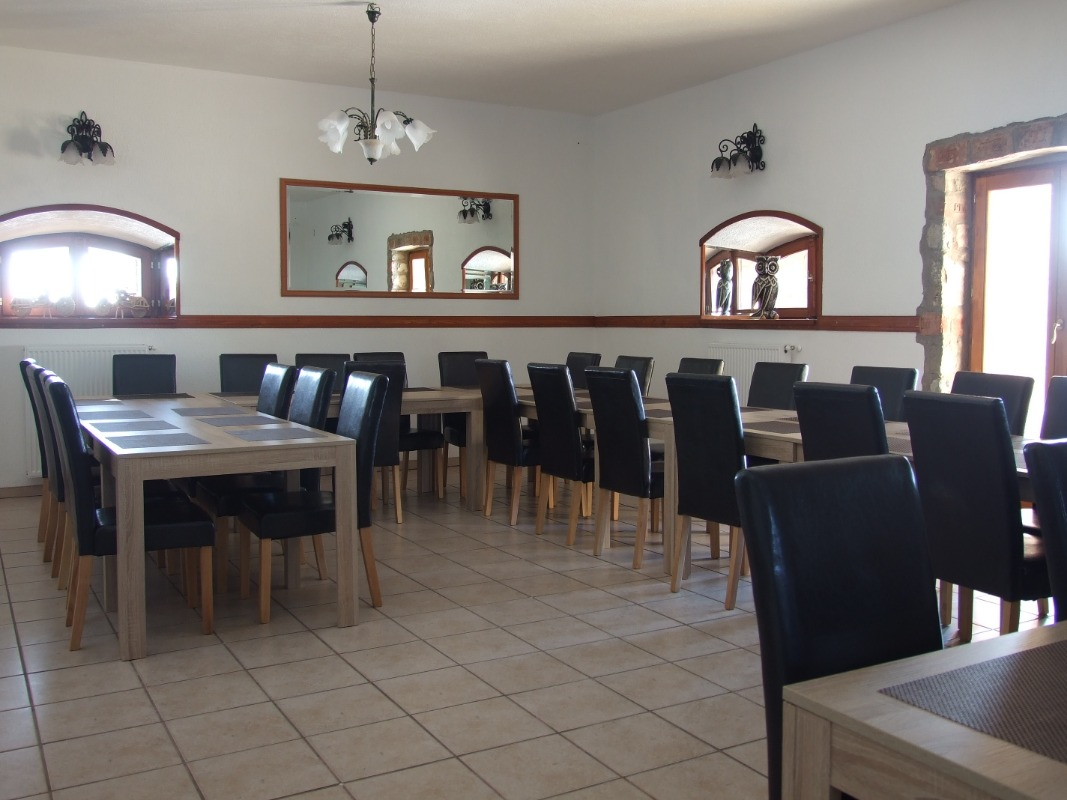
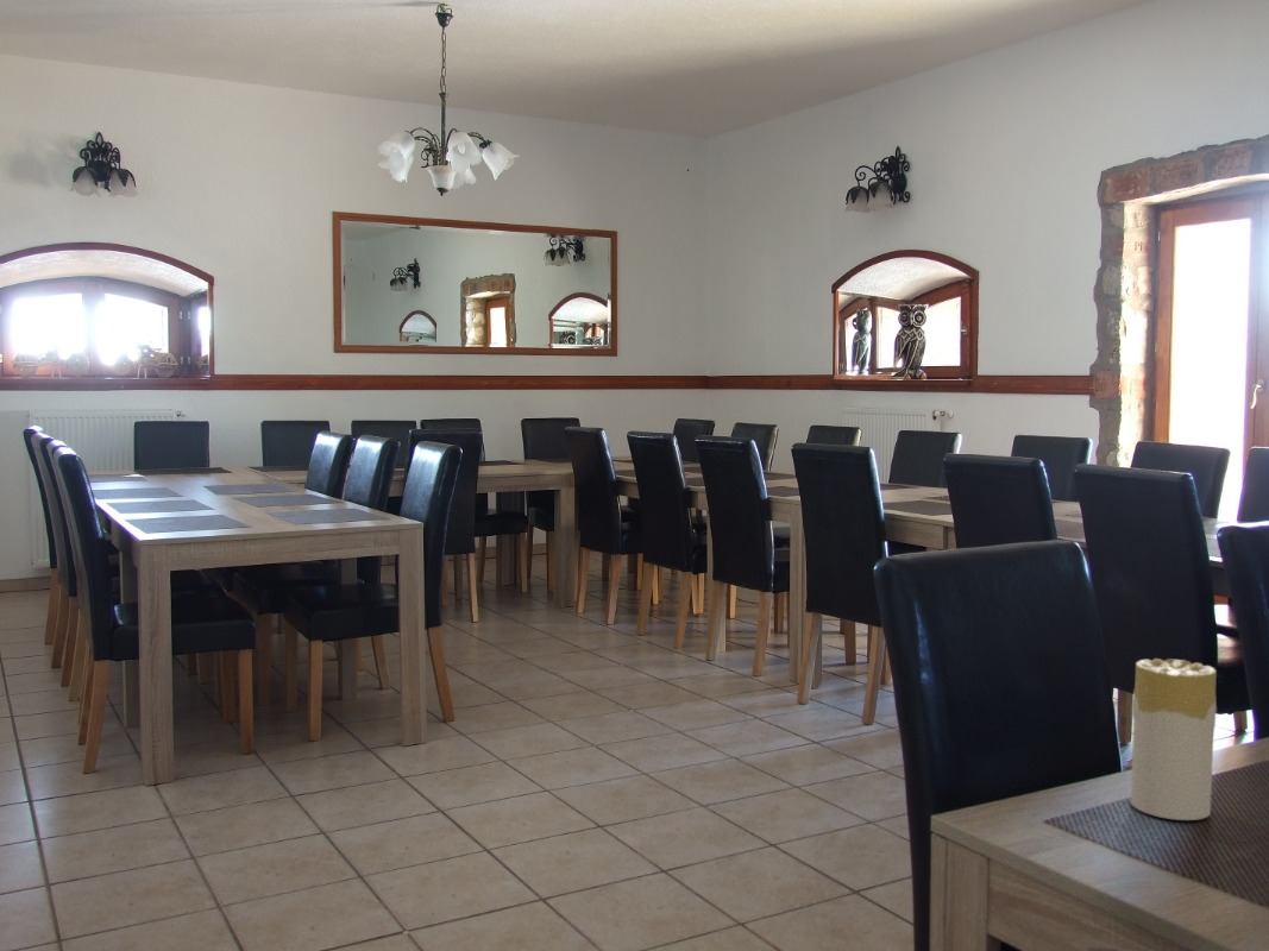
+ candle [1130,657,1218,821]
